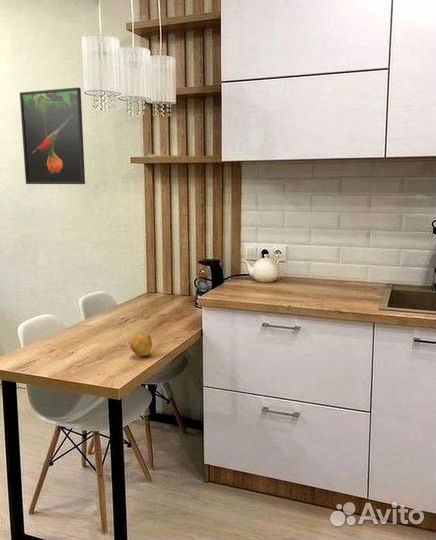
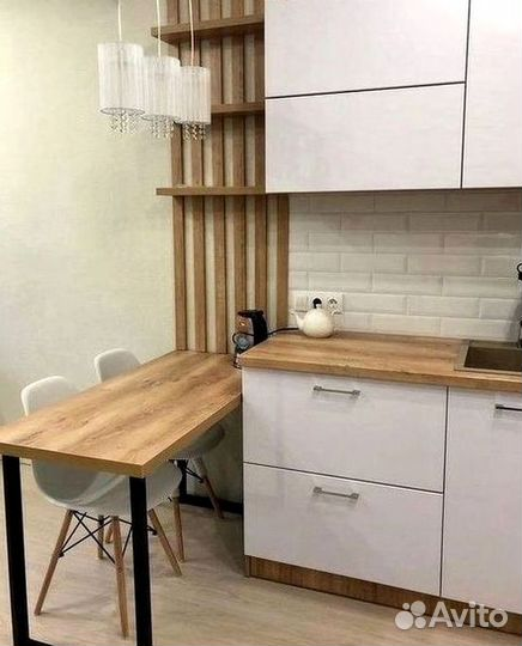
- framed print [19,86,86,185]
- fruit [129,333,153,357]
